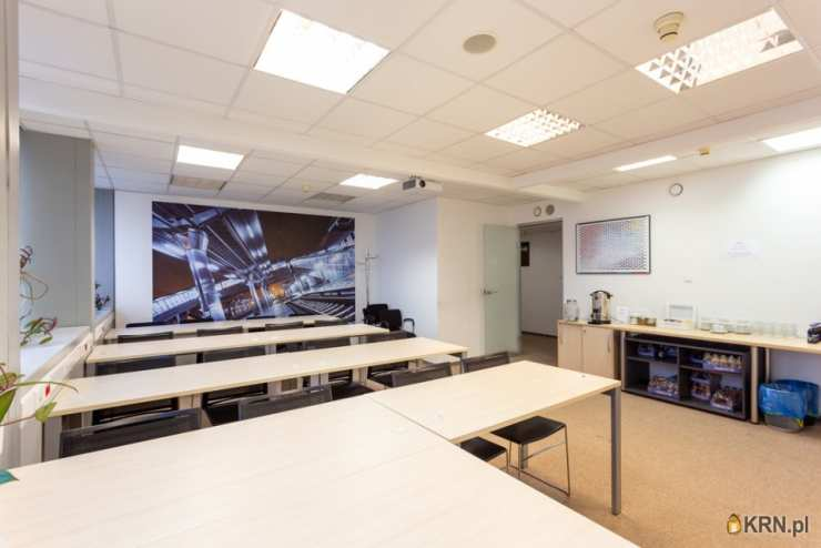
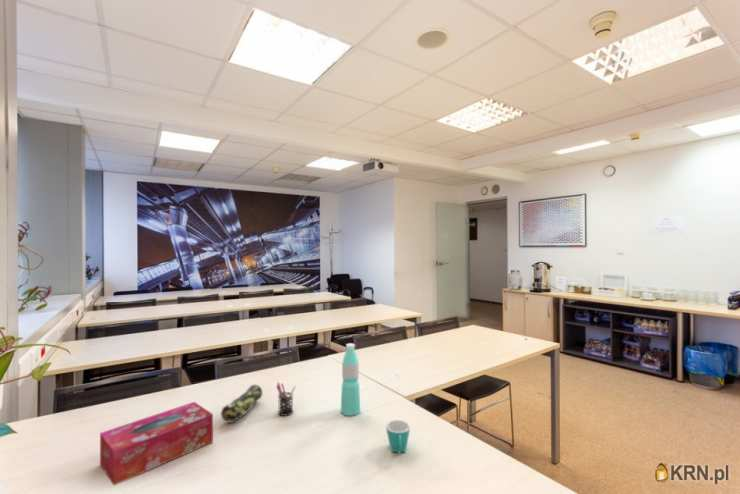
+ pencil case [220,384,263,424]
+ tissue box [99,401,214,486]
+ water bottle [340,342,361,417]
+ pen holder [275,382,297,417]
+ mug [385,419,411,453]
